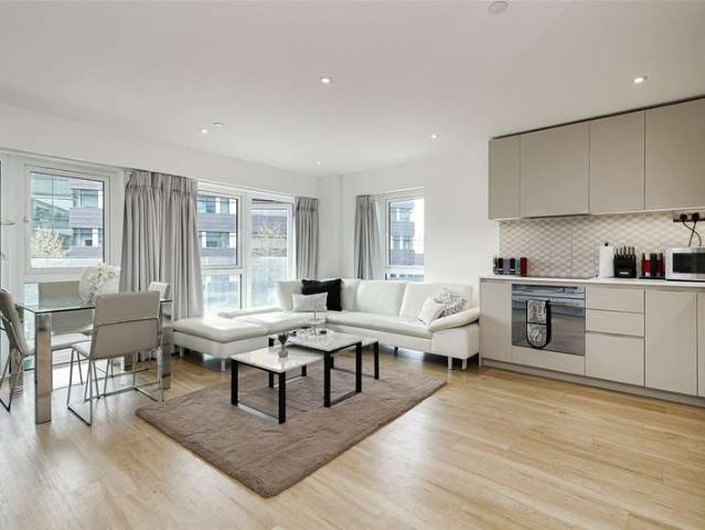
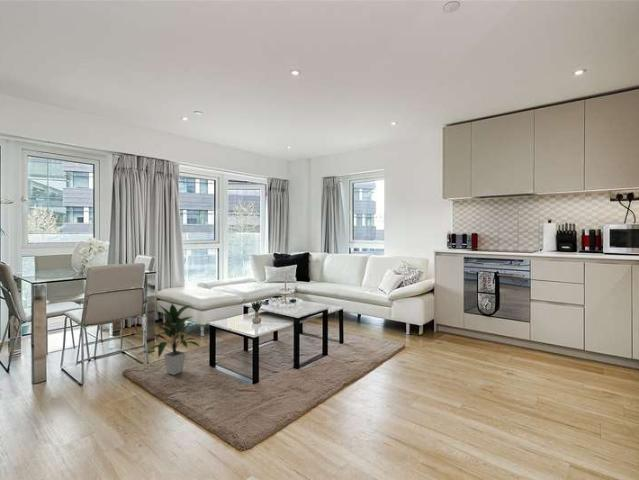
+ indoor plant [148,303,206,376]
